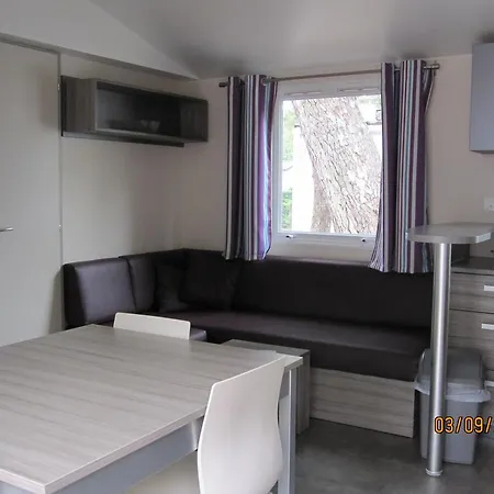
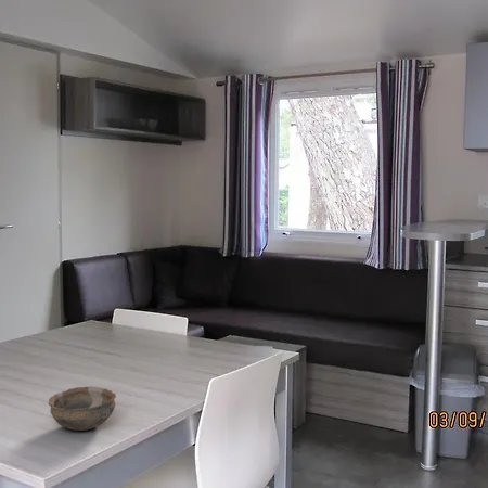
+ bowl [48,385,117,432]
